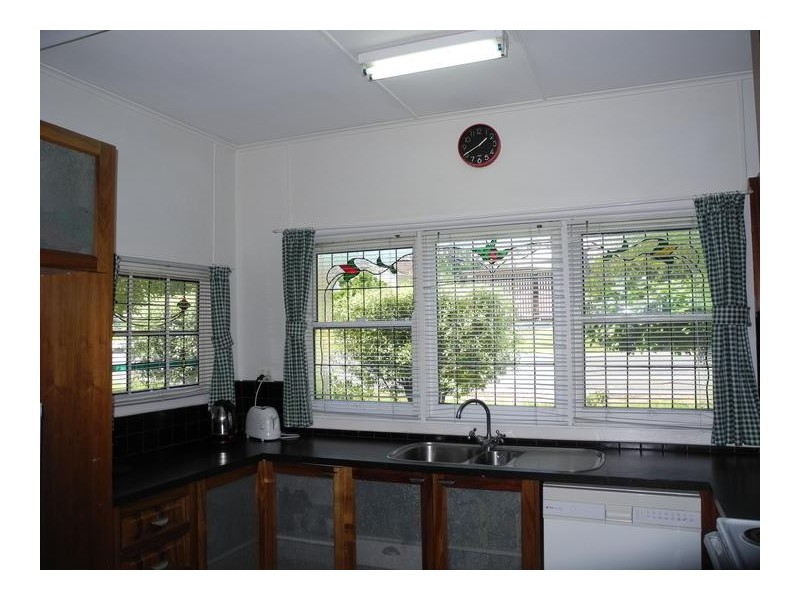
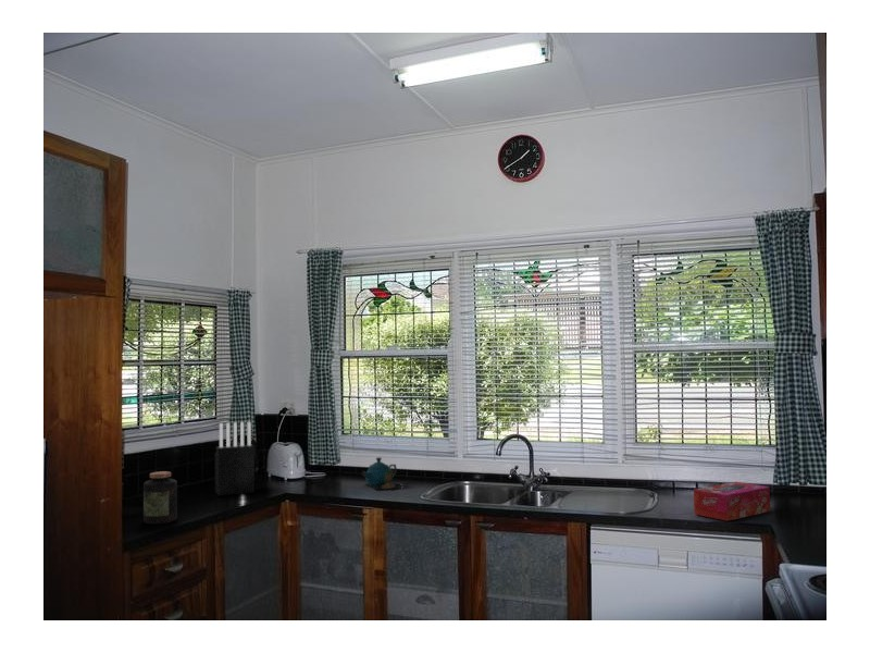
+ teapot [361,456,400,491]
+ tissue box [693,481,771,522]
+ jar [142,470,178,525]
+ knife block [214,421,256,496]
